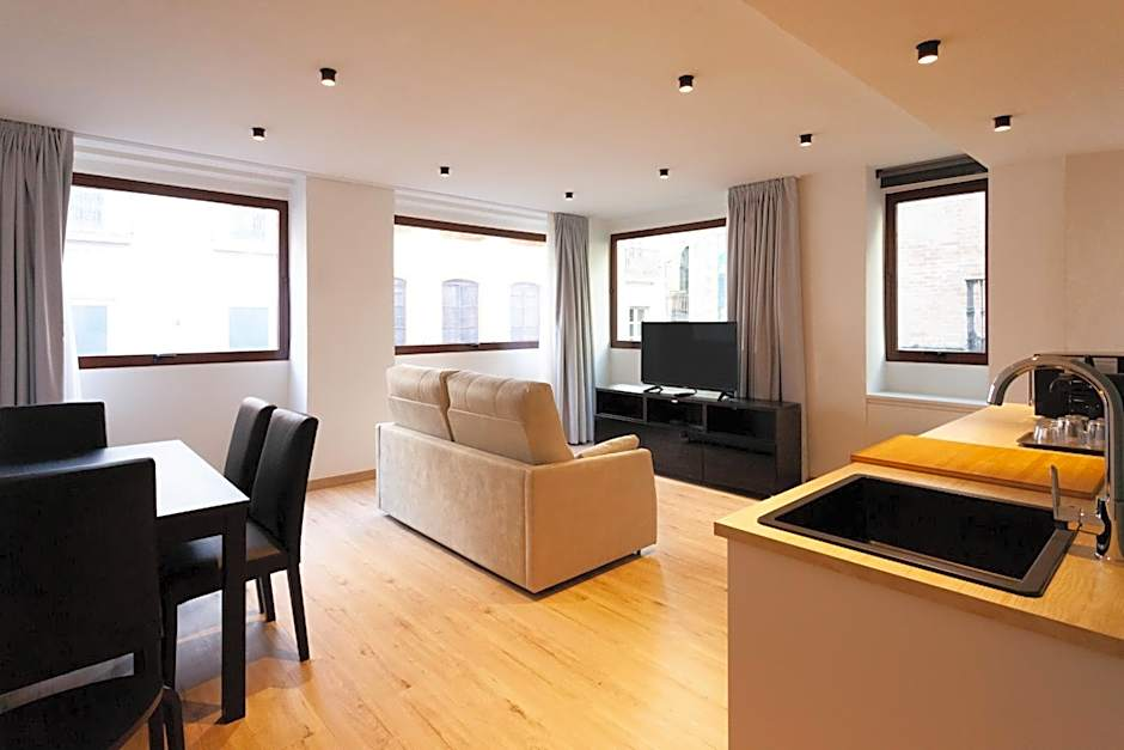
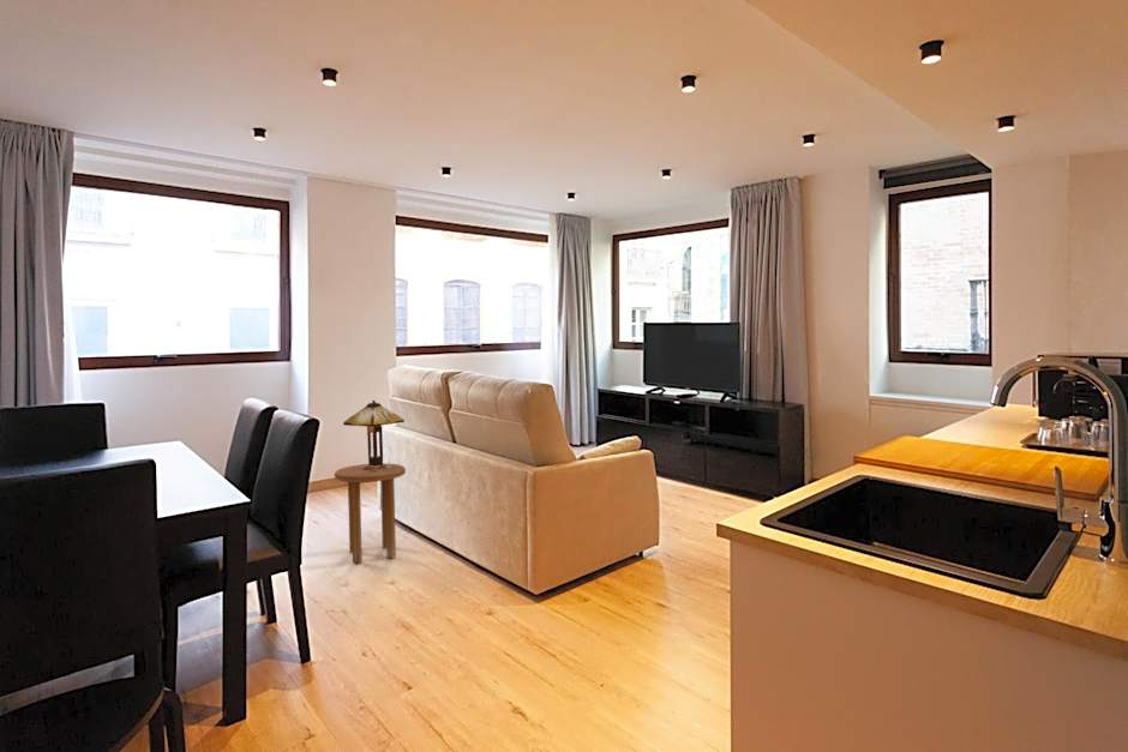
+ side table [334,462,407,564]
+ table lamp [342,399,406,471]
